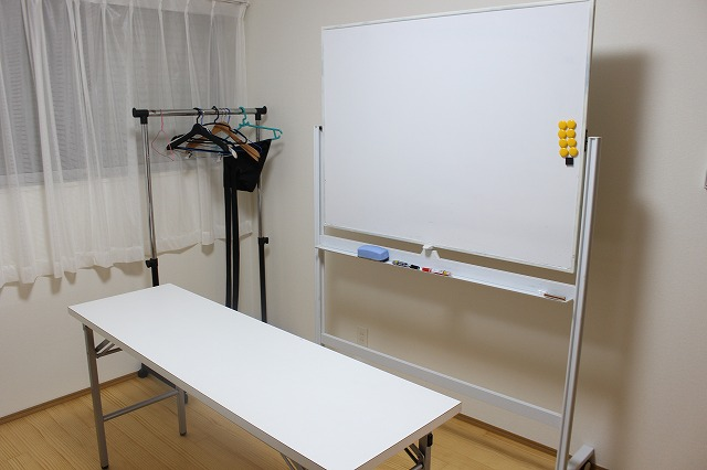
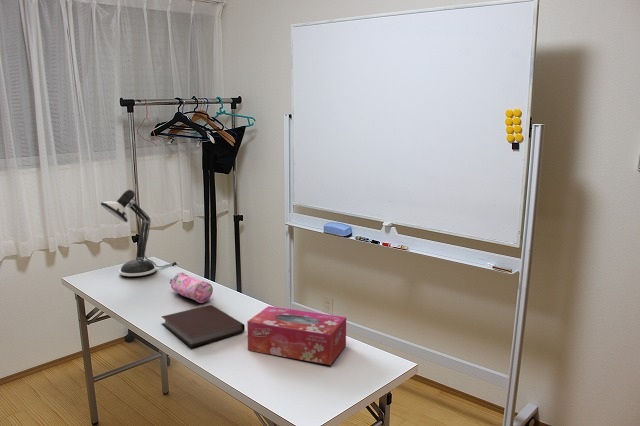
+ desk lamp [100,189,180,277]
+ tissue box [246,305,347,366]
+ pencil case [169,271,214,304]
+ notebook [160,304,246,348]
